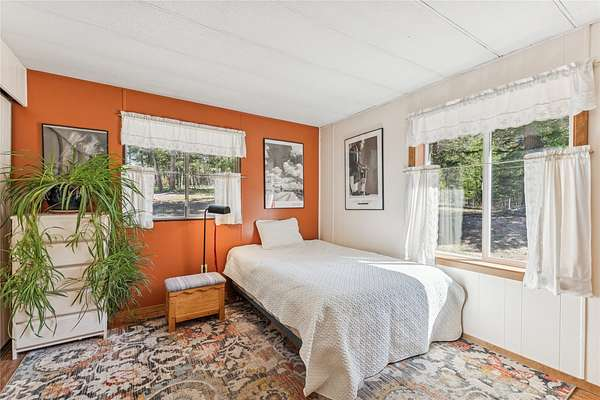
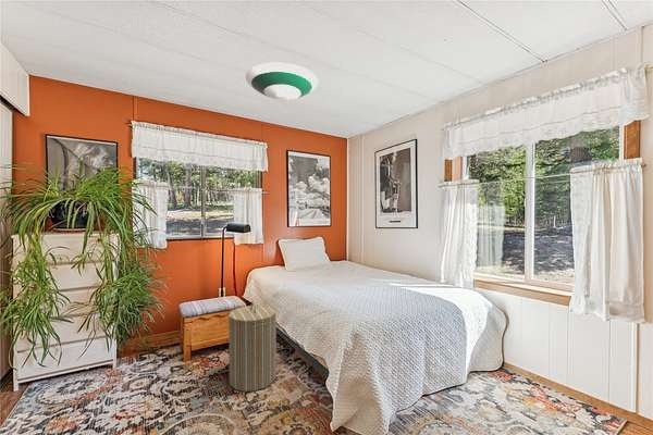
+ laundry hamper [227,300,278,393]
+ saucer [245,62,319,102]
